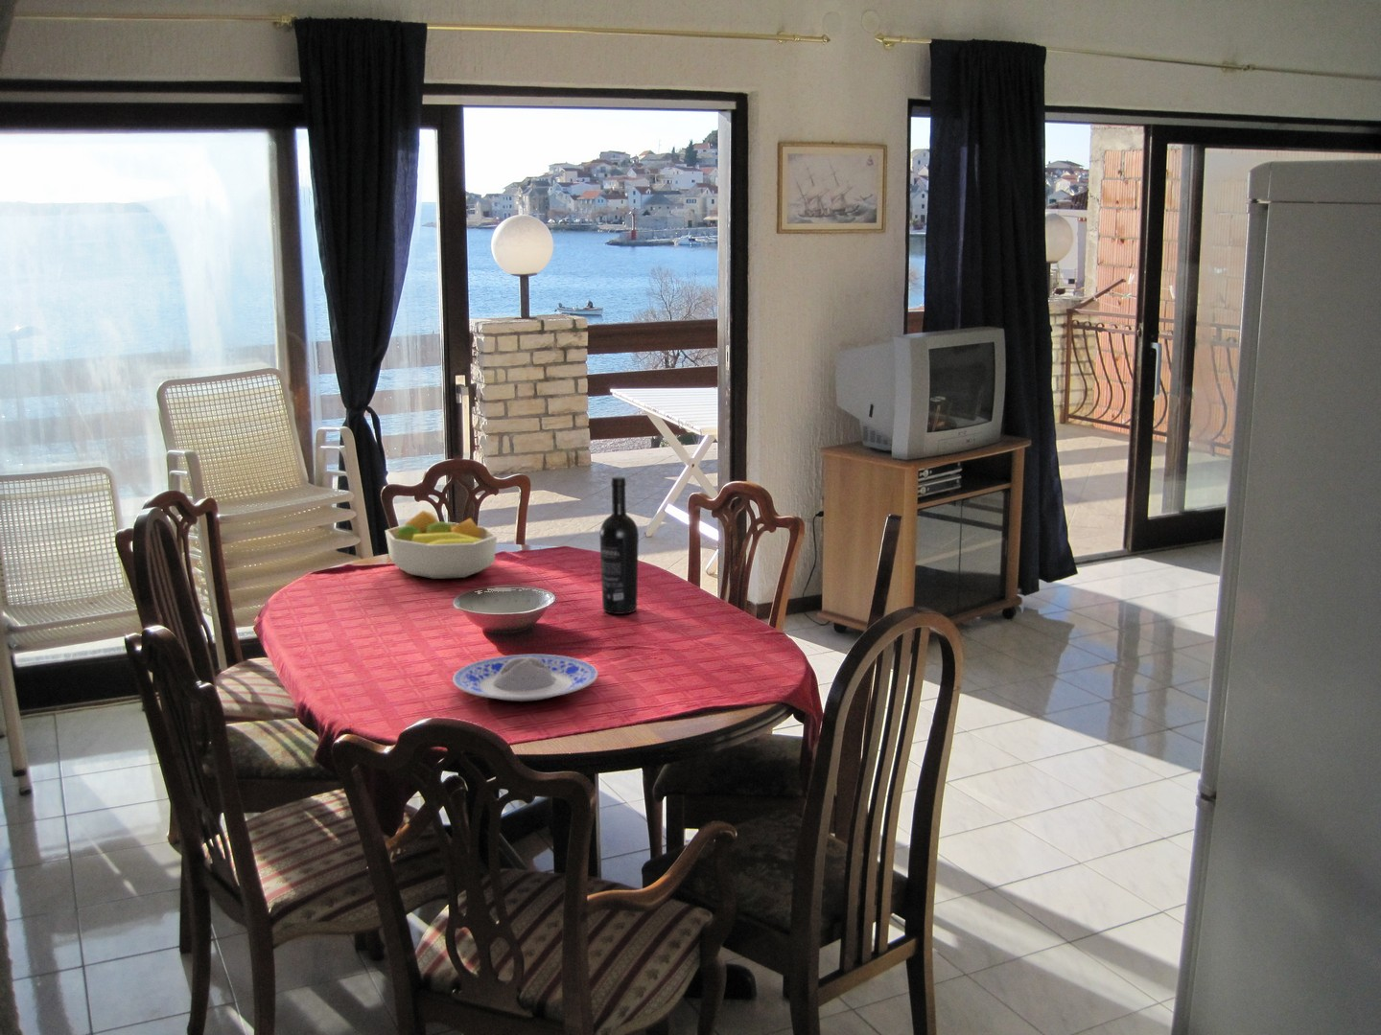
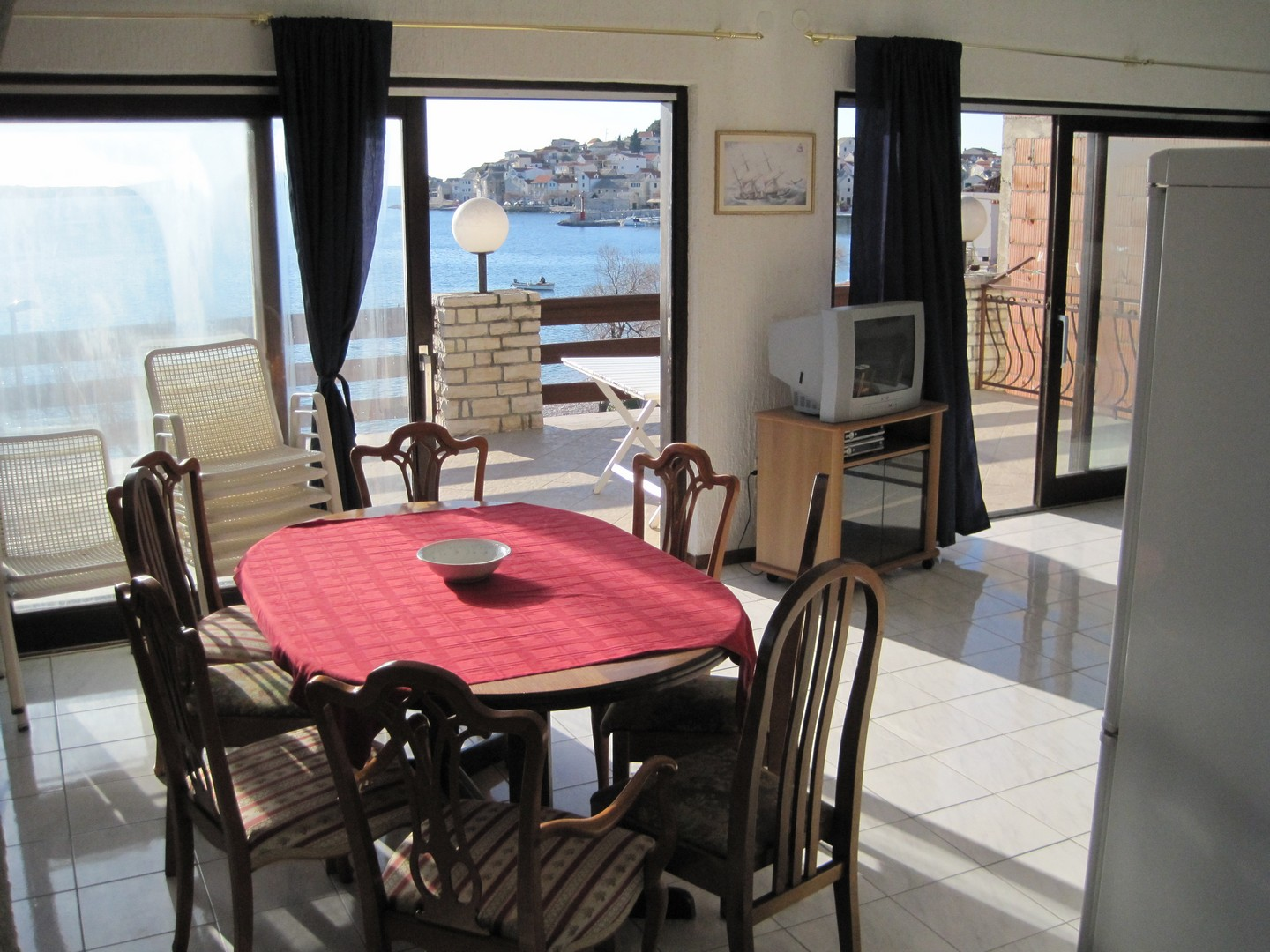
- plate [451,653,598,702]
- fruit bowl [385,510,498,579]
- wine bottle [598,476,639,615]
